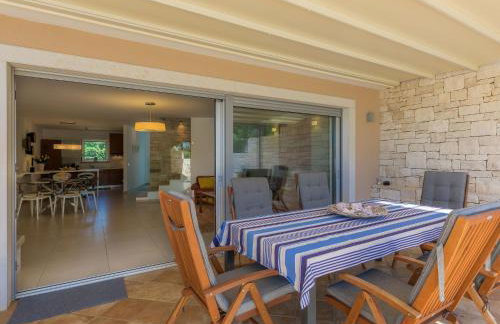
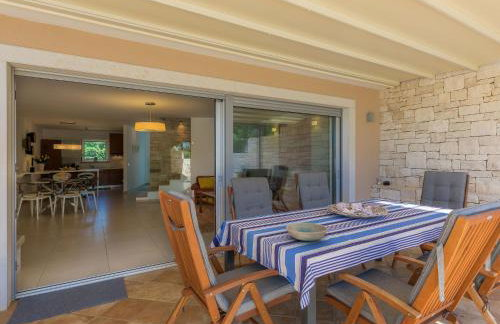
+ dish [285,222,328,242]
